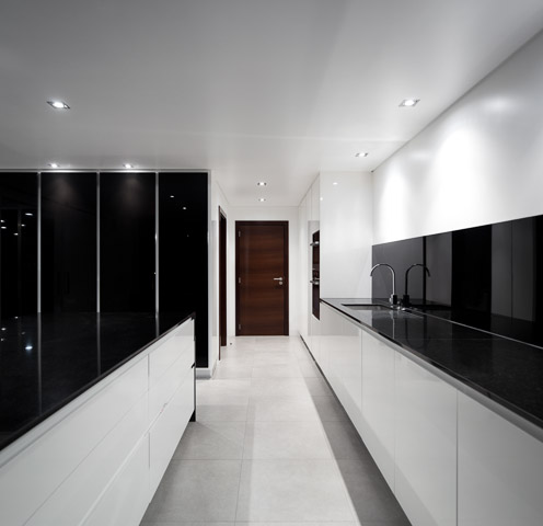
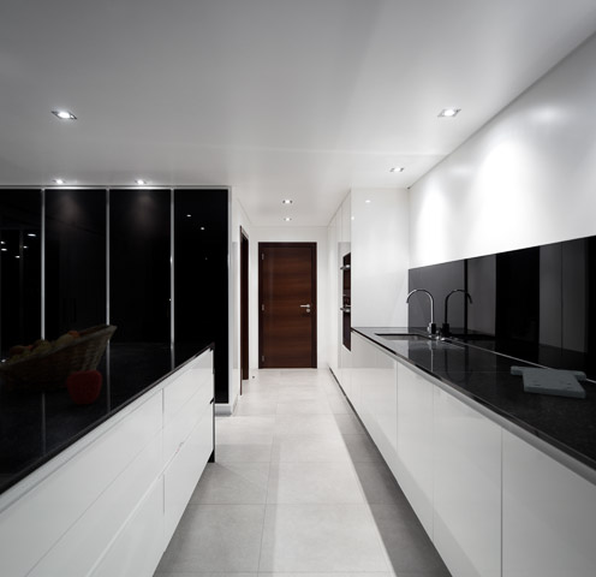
+ apple [66,368,103,405]
+ fruit basket [0,323,118,394]
+ cutting board [509,365,588,399]
